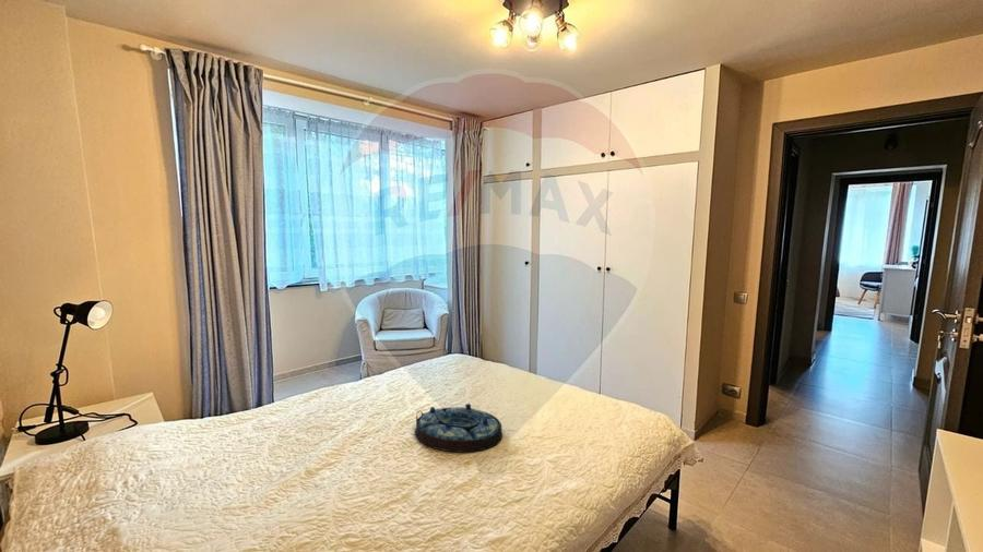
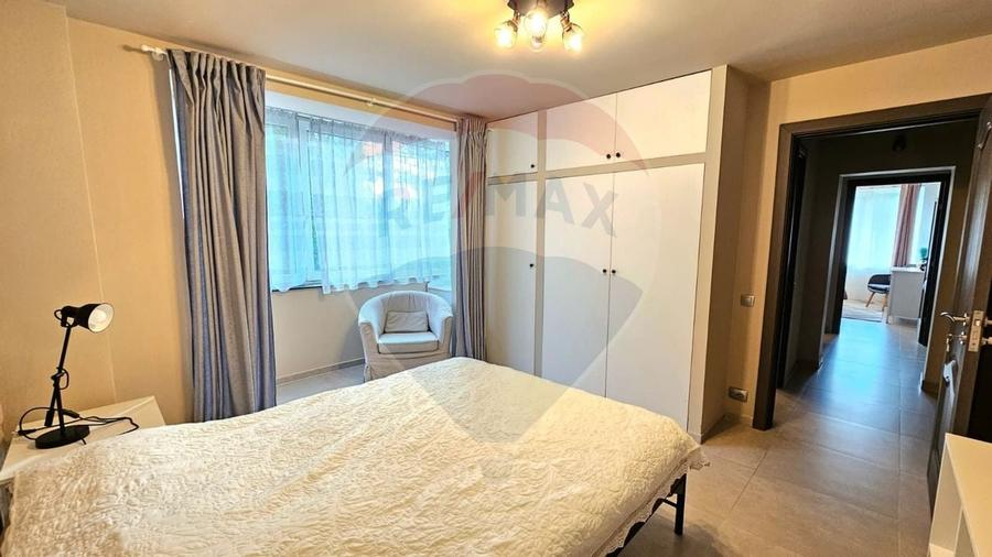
- serving tray [414,403,504,454]
